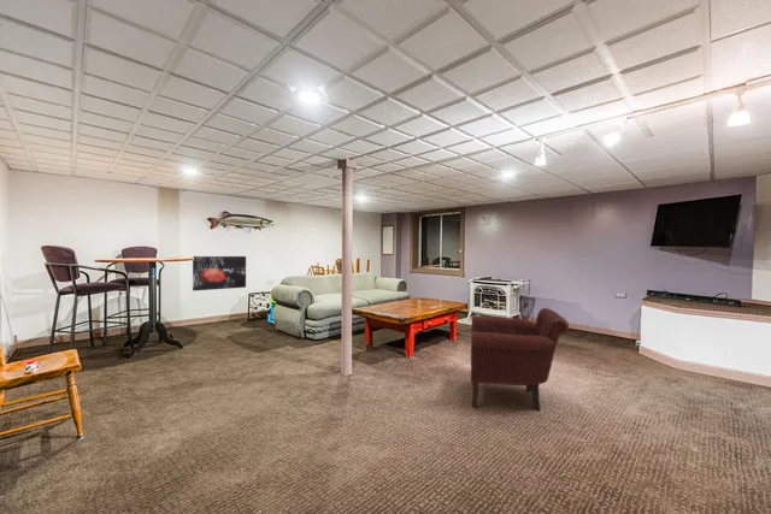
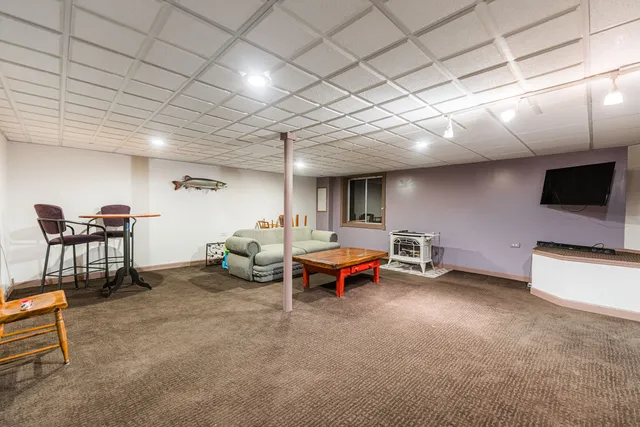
- wall art [192,255,247,293]
- leather [470,307,570,413]
